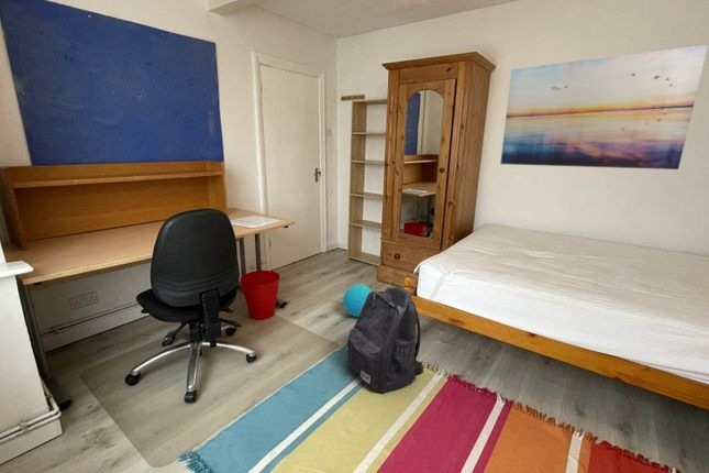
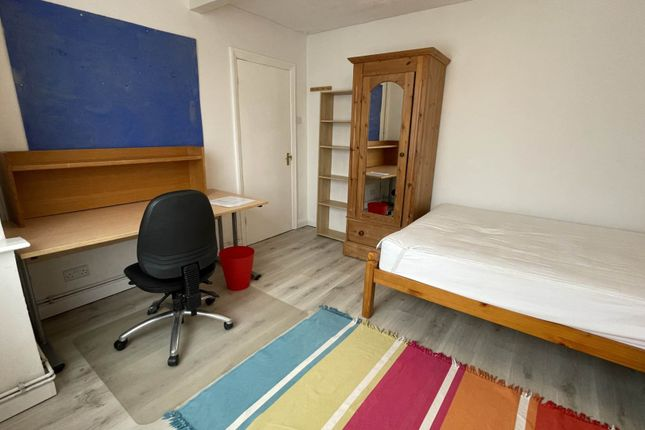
- ball [342,283,373,318]
- backpack [346,286,424,394]
- wall art [499,44,709,170]
